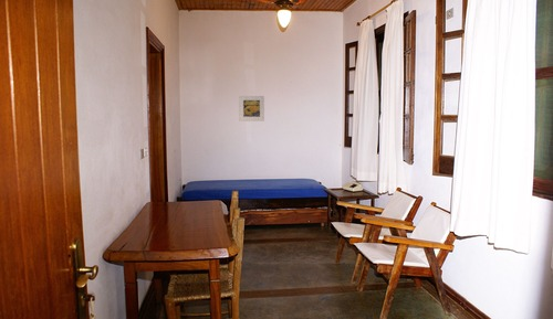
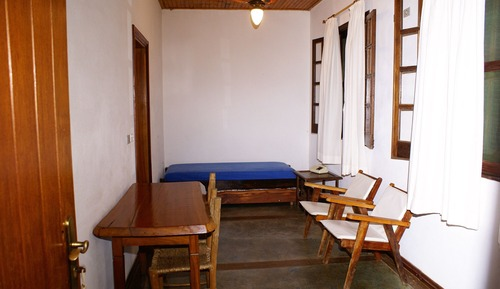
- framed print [238,95,265,123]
